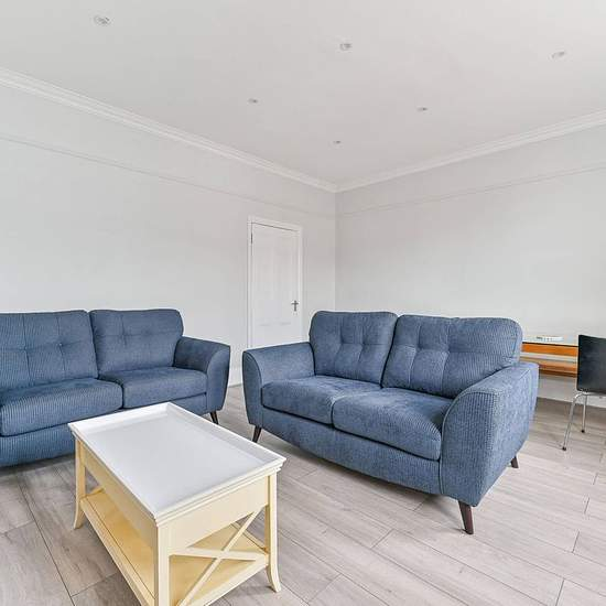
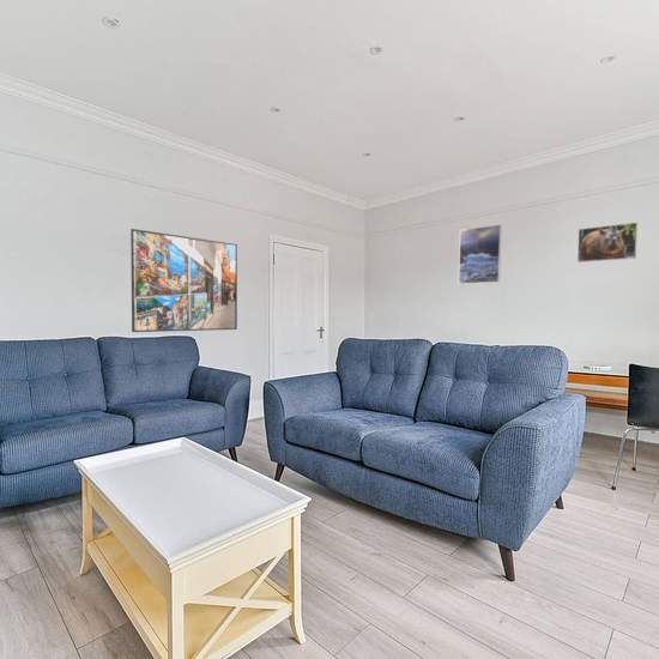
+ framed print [458,223,502,285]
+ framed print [129,228,238,333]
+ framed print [576,222,639,264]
